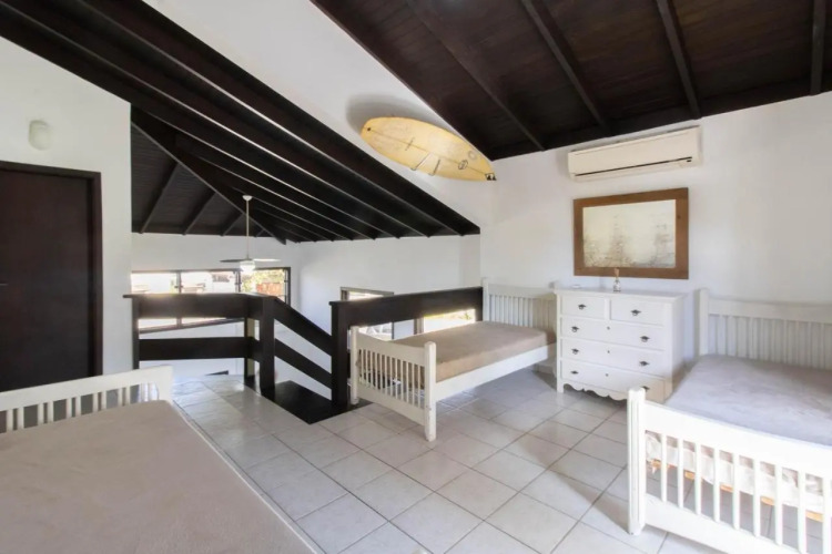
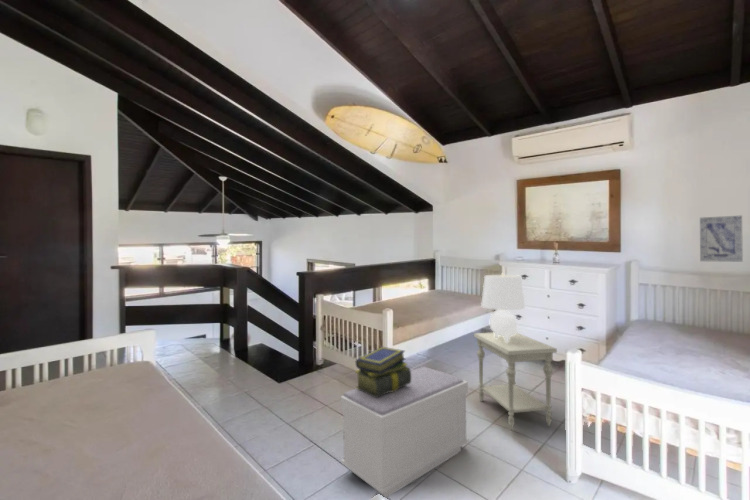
+ table lamp [480,273,526,342]
+ side table [473,331,558,431]
+ bench [340,366,469,499]
+ stack of books [354,346,411,397]
+ wall art [699,214,744,263]
